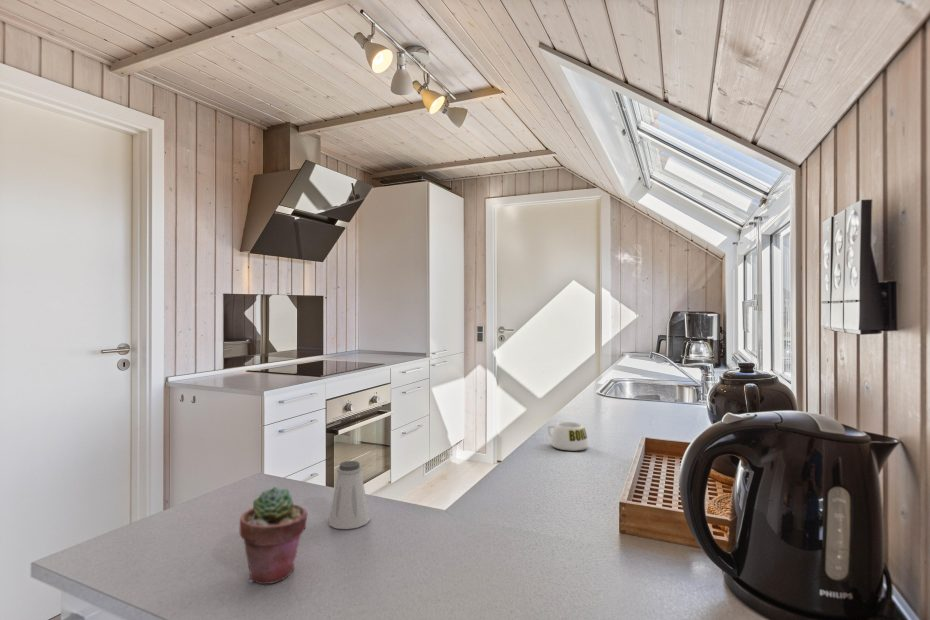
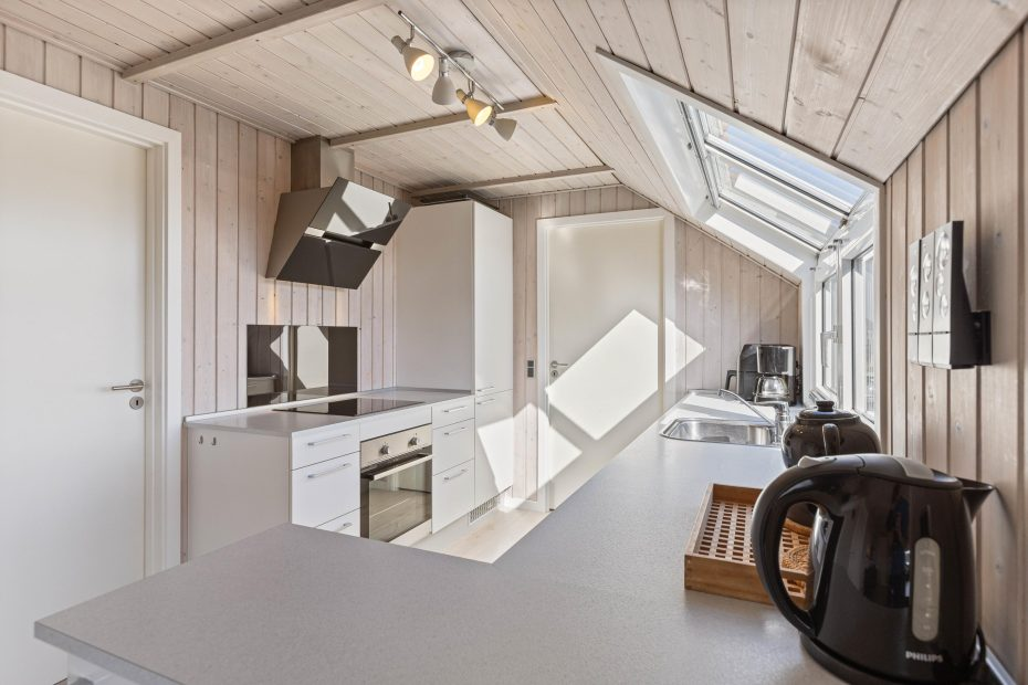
- mug [546,421,590,452]
- potted succulent [239,486,308,585]
- saltshaker [328,460,371,530]
